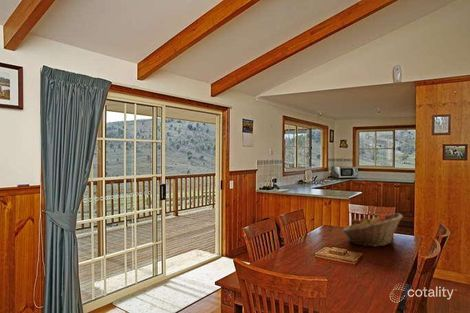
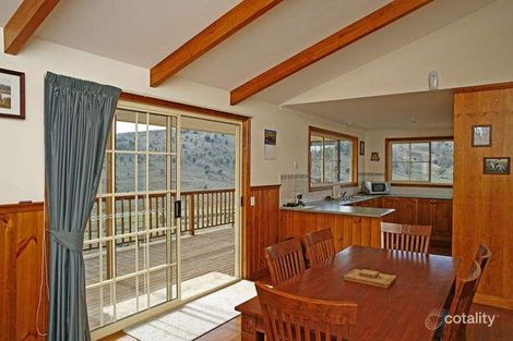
- fruit basket [342,212,404,248]
